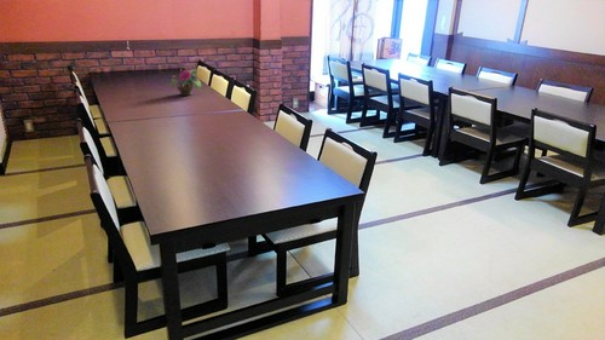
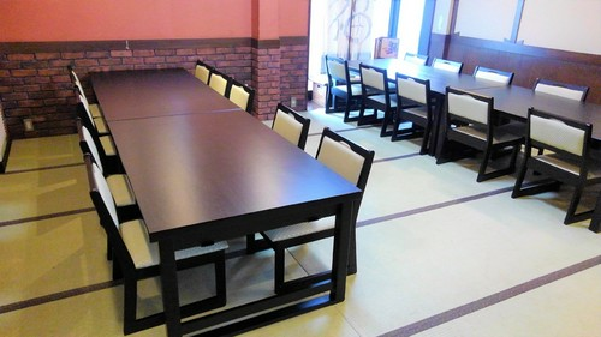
- potted flower [169,68,202,97]
